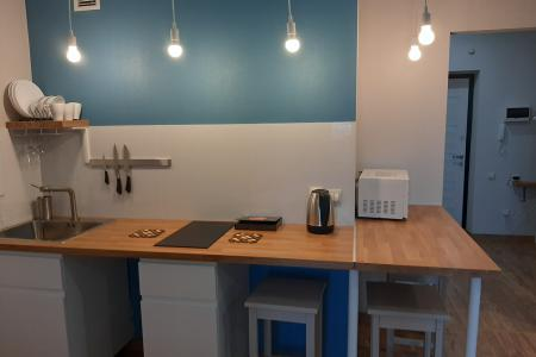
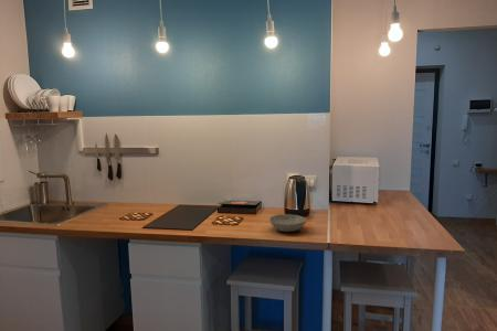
+ bowl [268,213,307,233]
